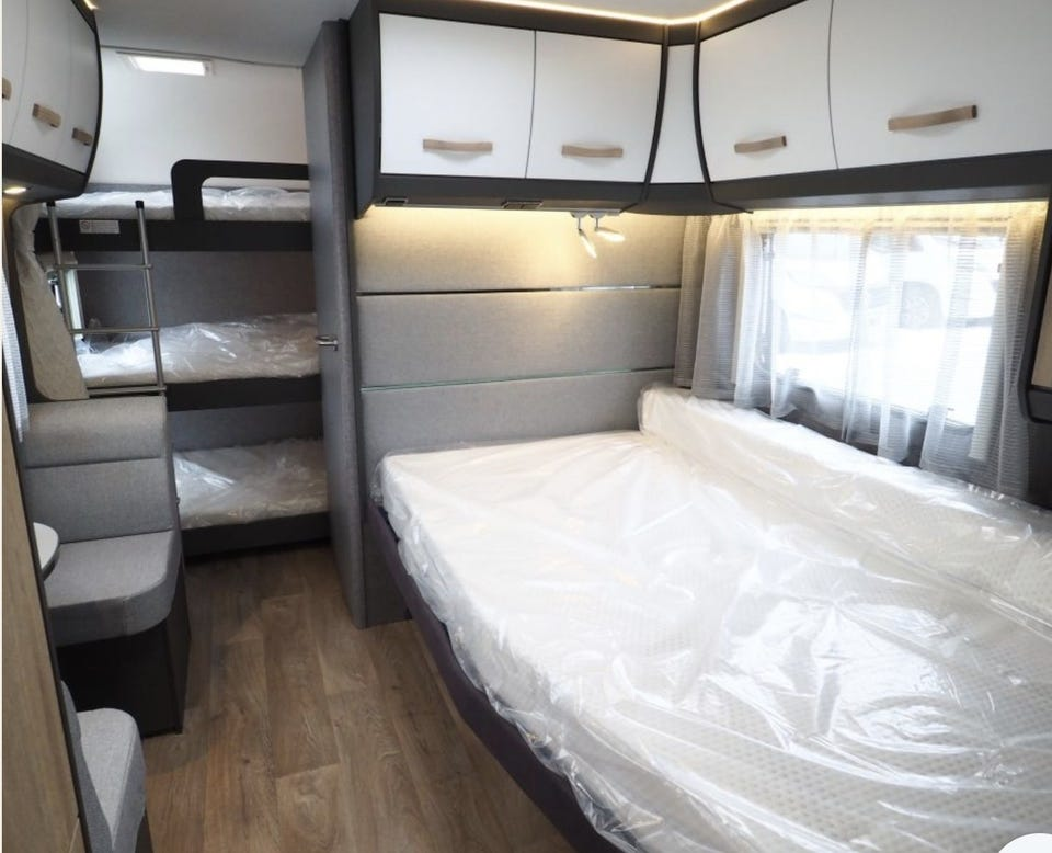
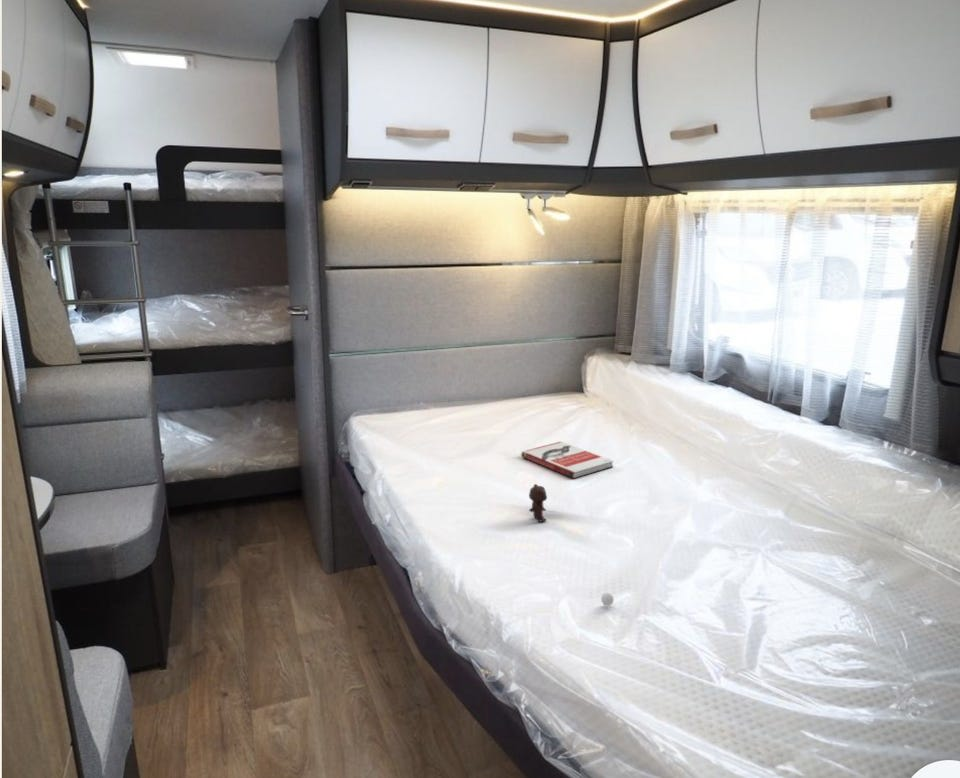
+ bear [528,483,615,607]
+ book [520,441,614,479]
